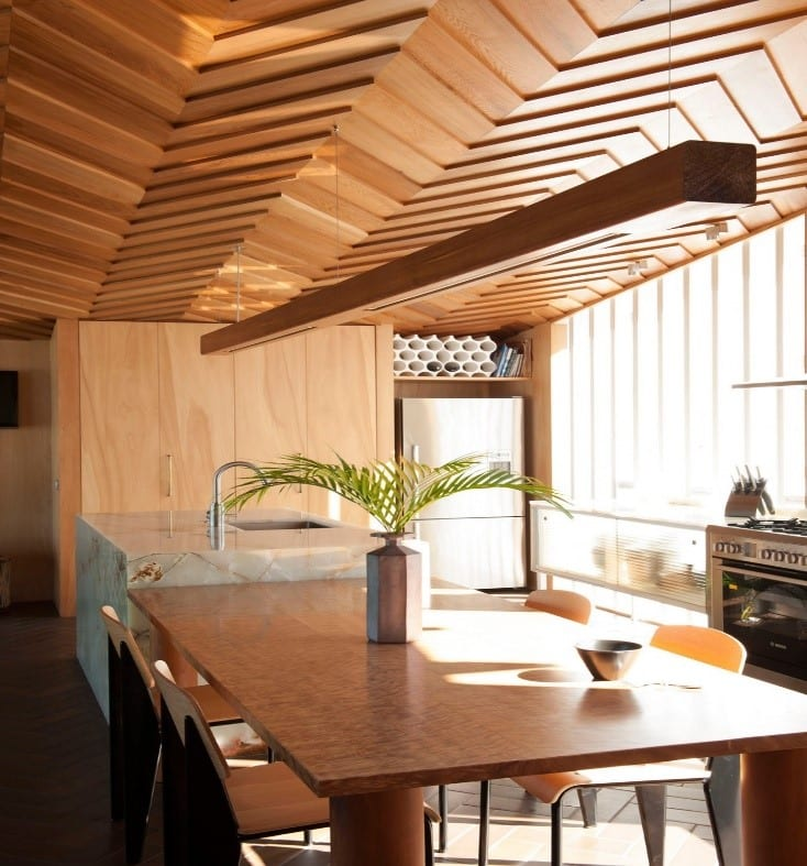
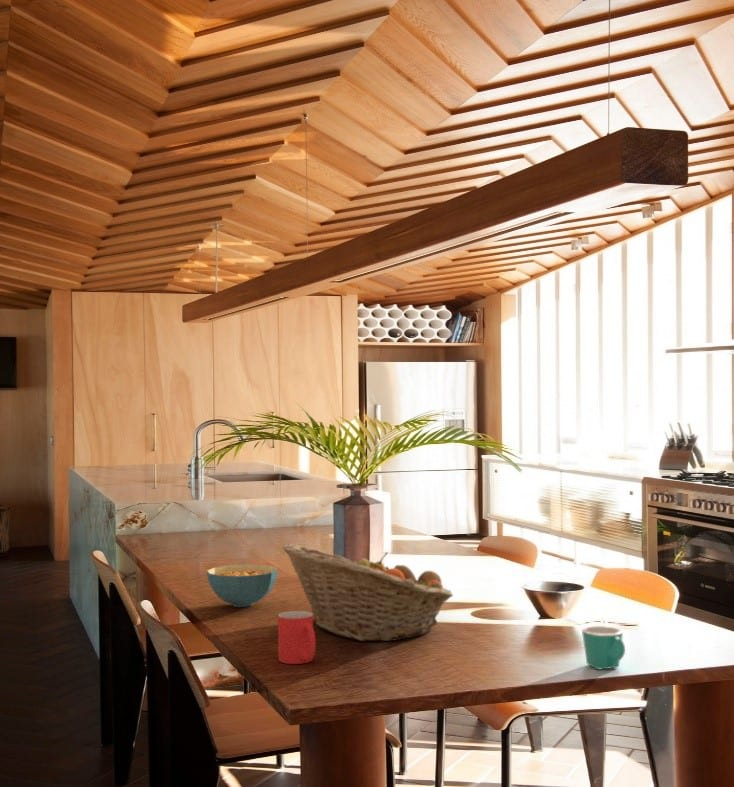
+ cereal bowl [206,563,279,608]
+ mug [581,625,626,670]
+ fruit basket [281,543,454,642]
+ mug [277,610,317,665]
